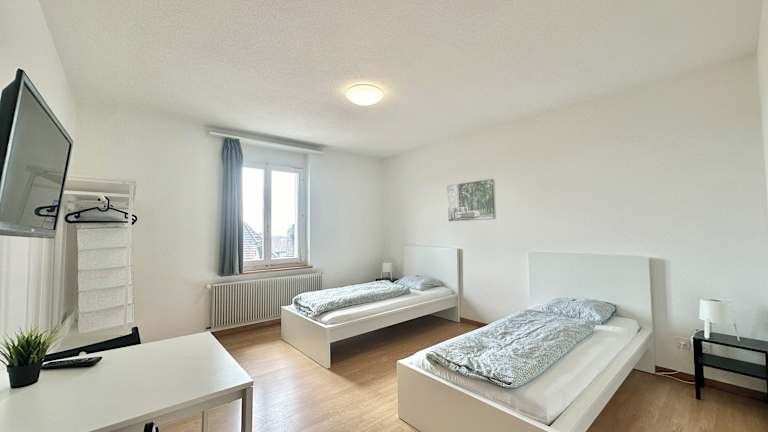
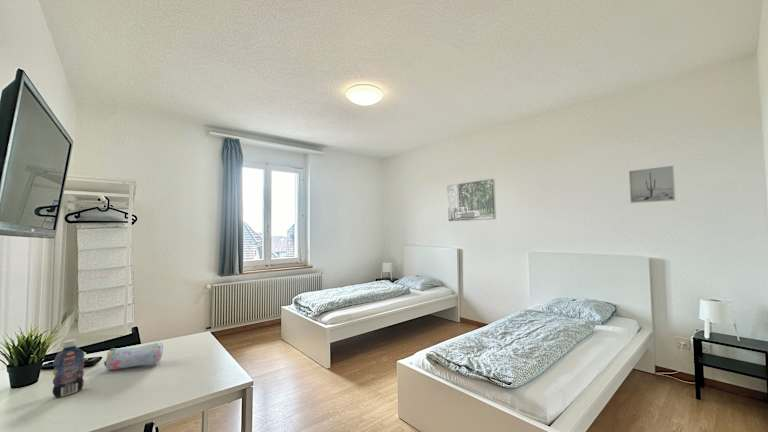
+ pencil case [103,341,164,371]
+ bottle [51,338,86,399]
+ wall art [628,165,676,204]
